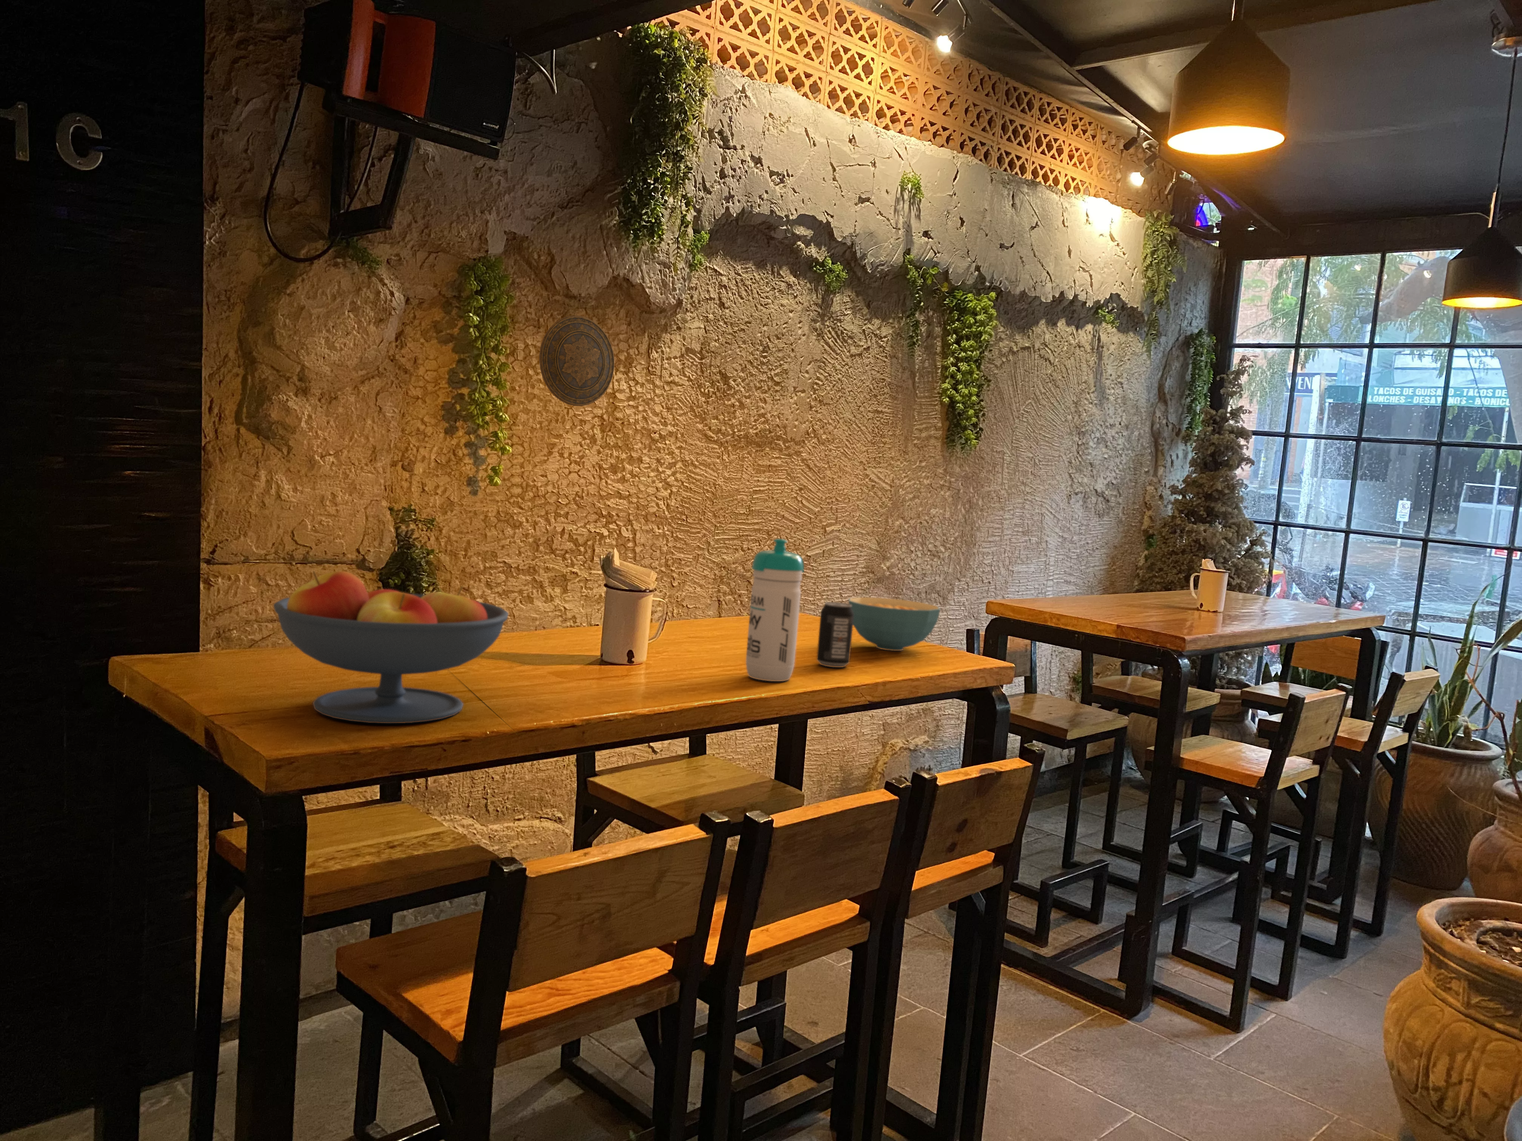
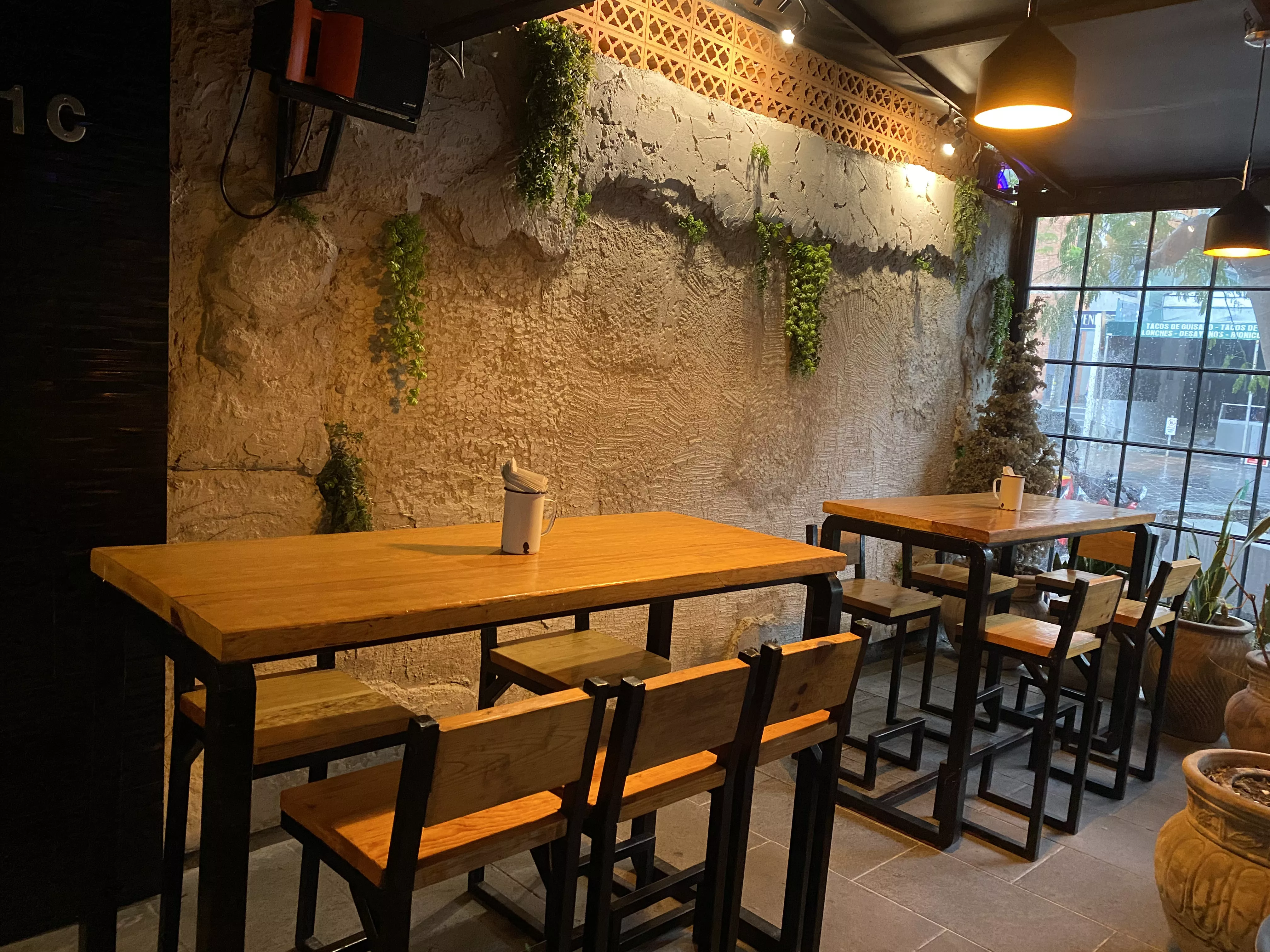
- decorative plate [538,315,615,406]
- fruit bowl [273,570,509,724]
- beverage can [816,602,853,668]
- water bottle [745,538,804,682]
- cereal bowl [848,597,941,651]
